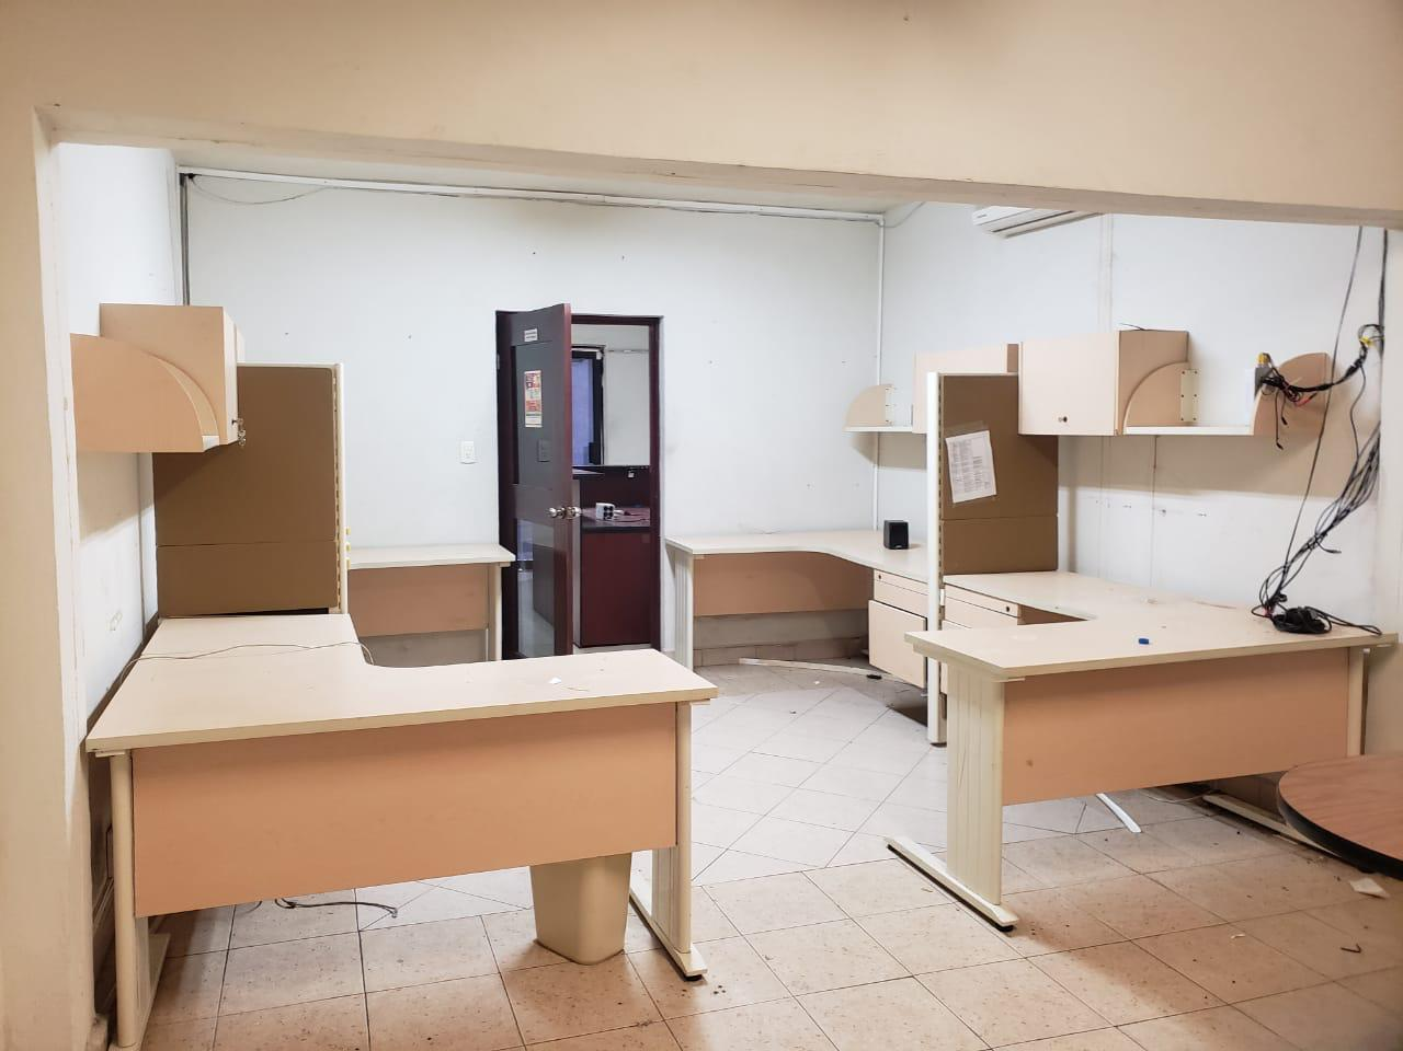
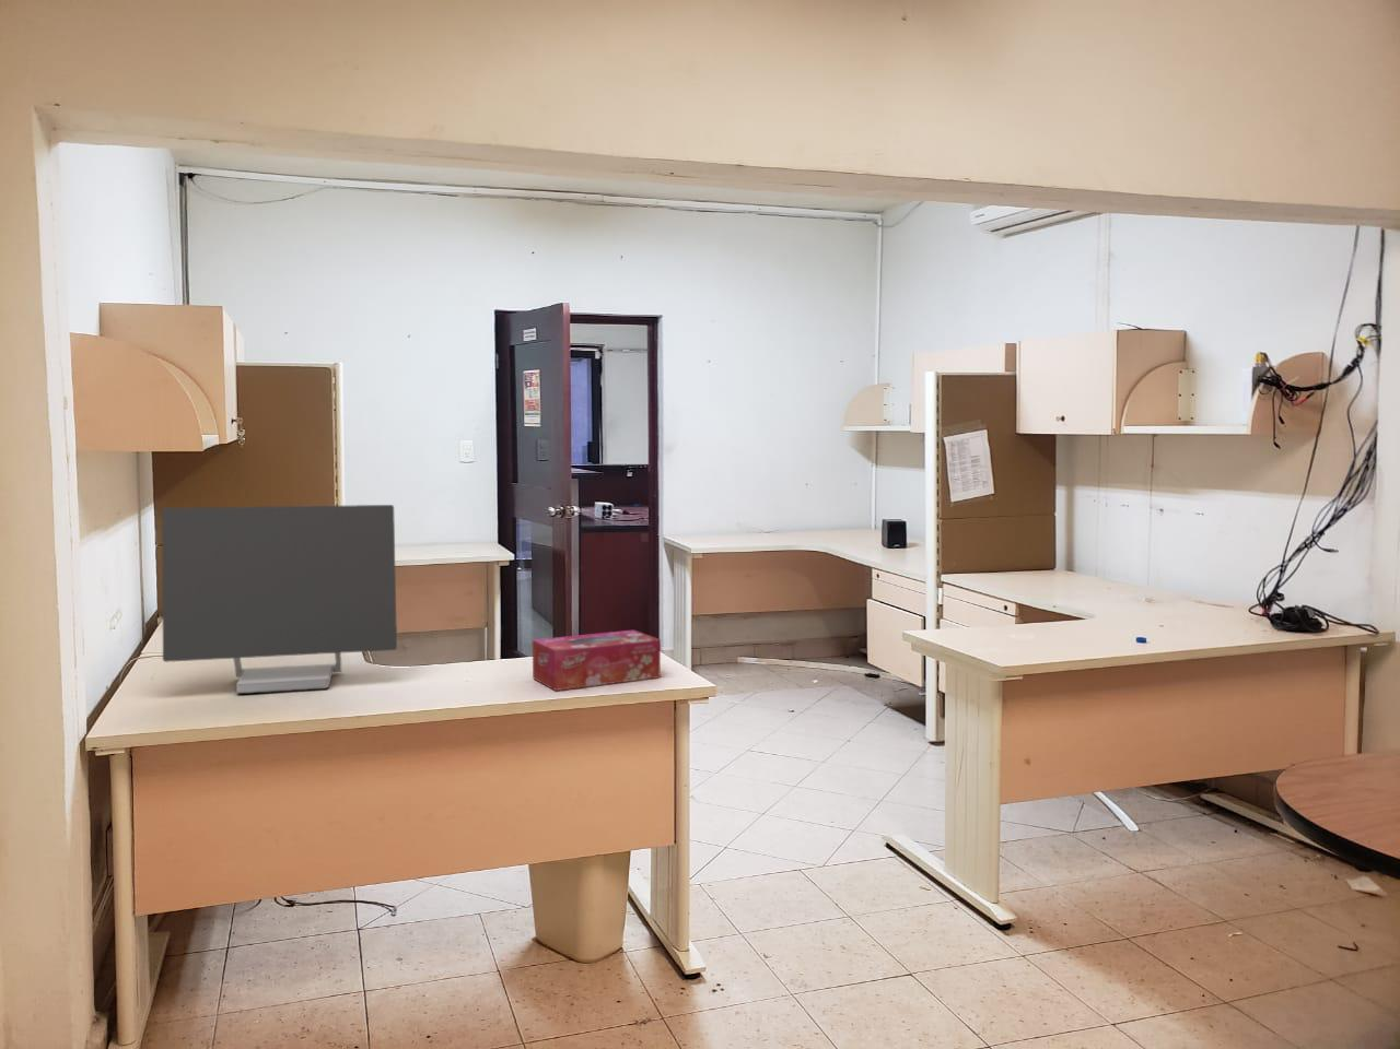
+ computer monitor [161,504,398,695]
+ tissue box [531,628,661,692]
